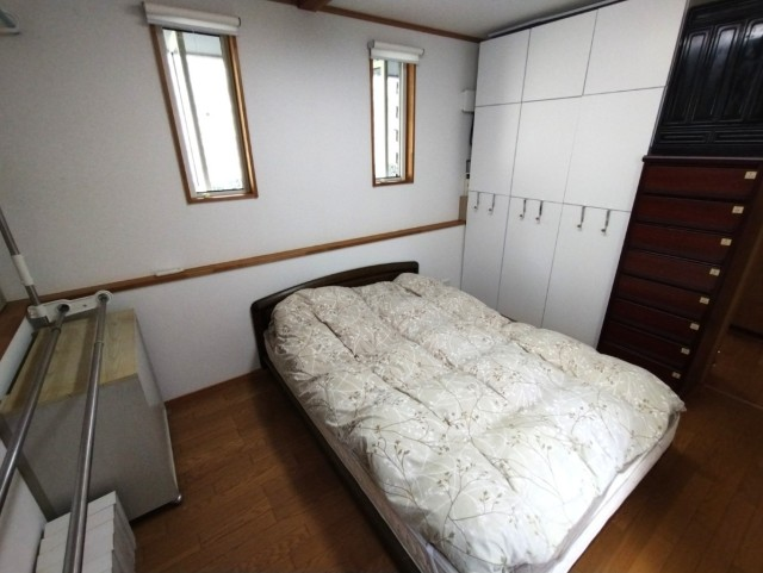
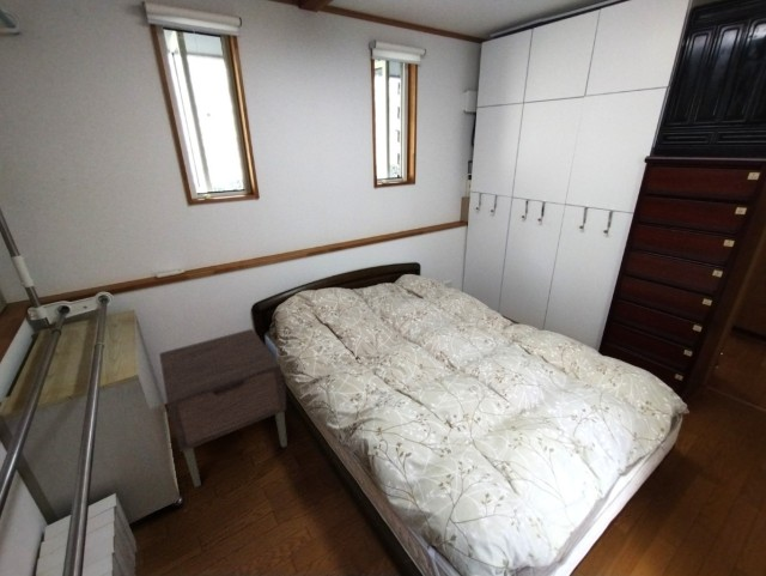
+ nightstand [158,328,288,489]
